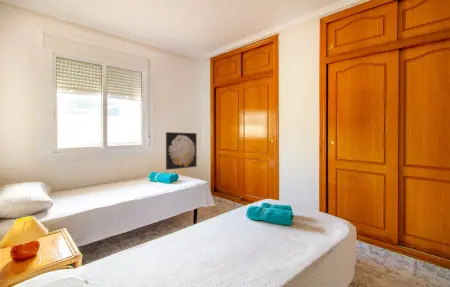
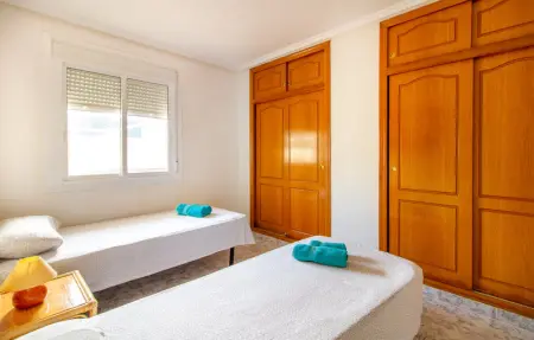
- wall art [165,131,198,171]
